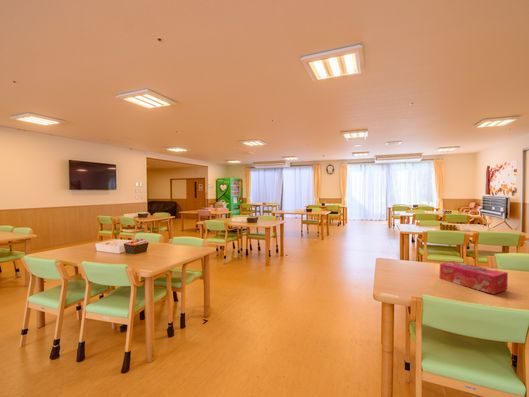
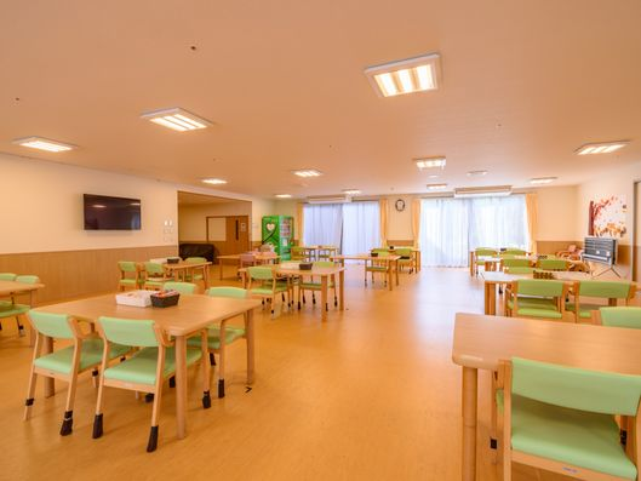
- tissue box [439,260,509,295]
